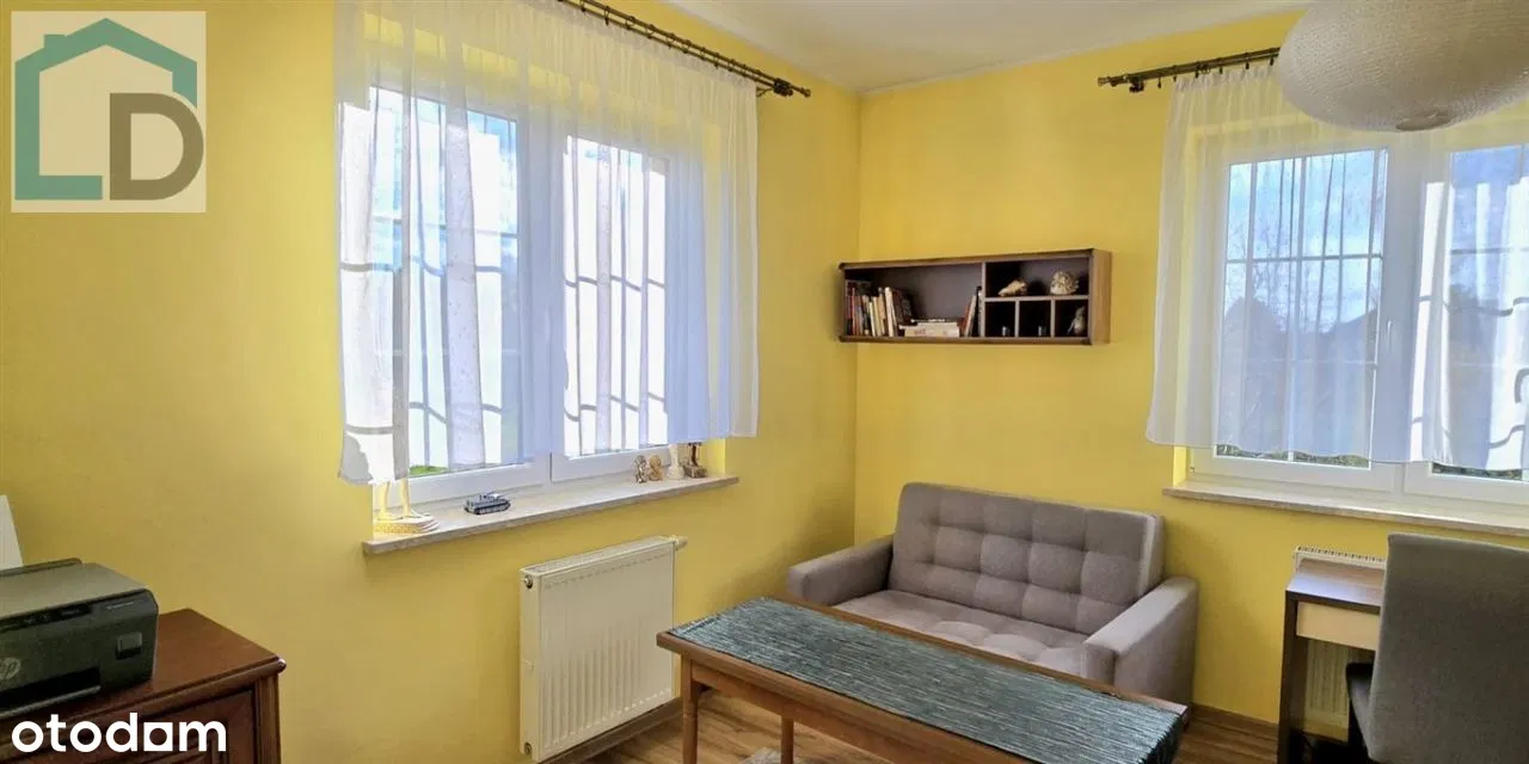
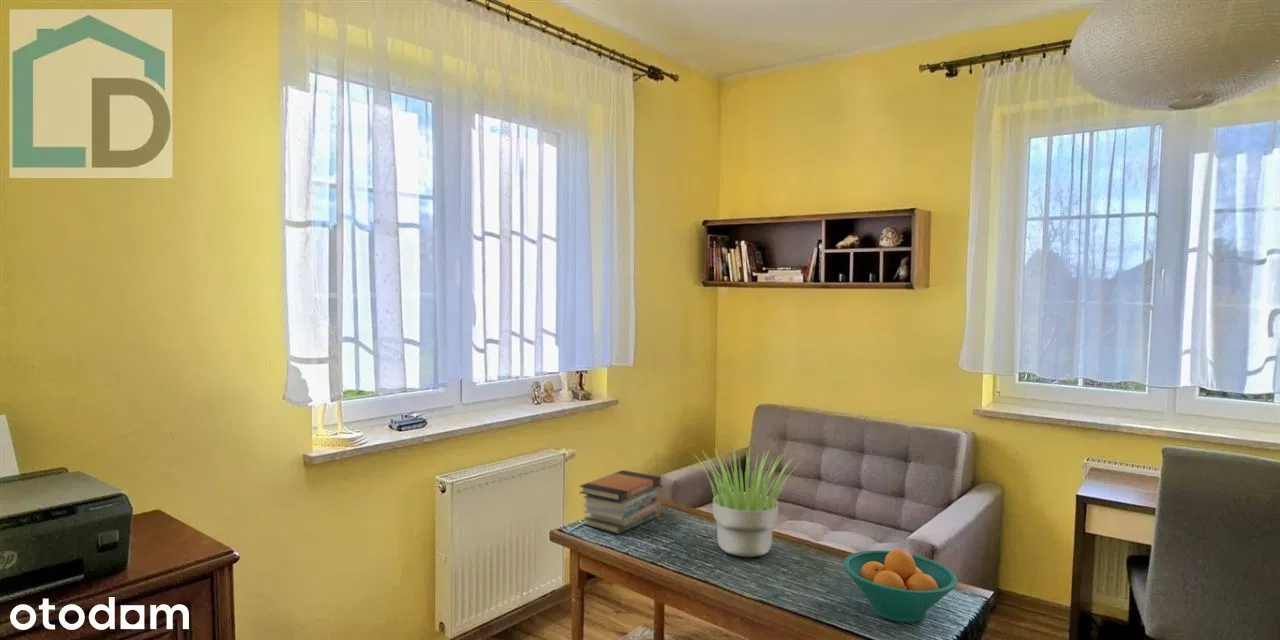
+ potted plant [693,446,800,558]
+ book stack [578,469,664,535]
+ fruit bowl [842,548,959,623]
